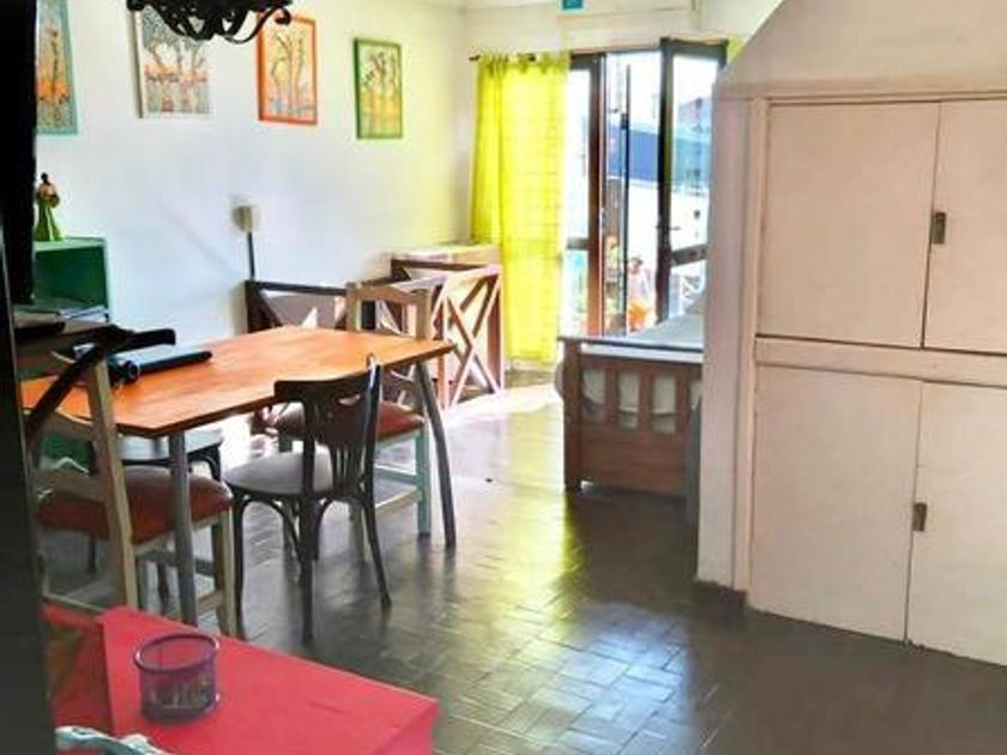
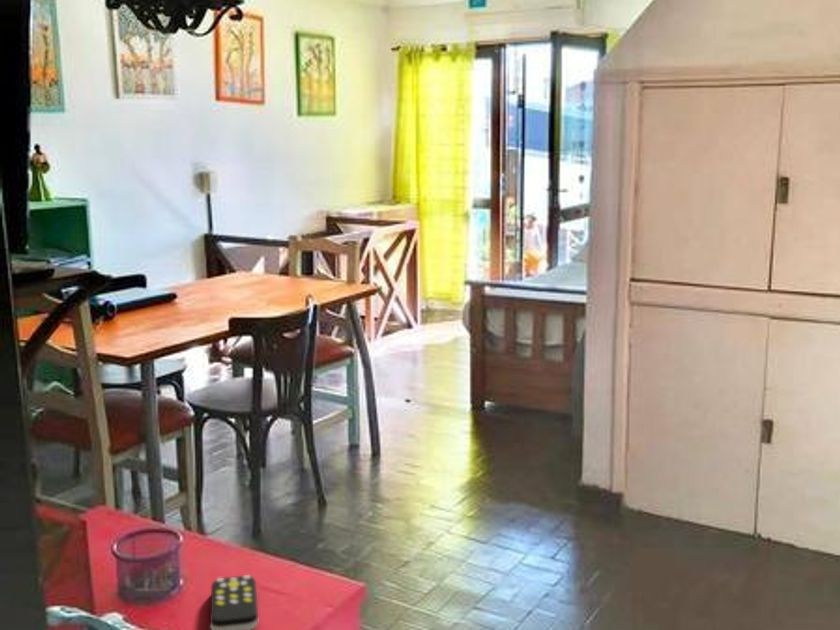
+ remote control [209,574,259,630]
